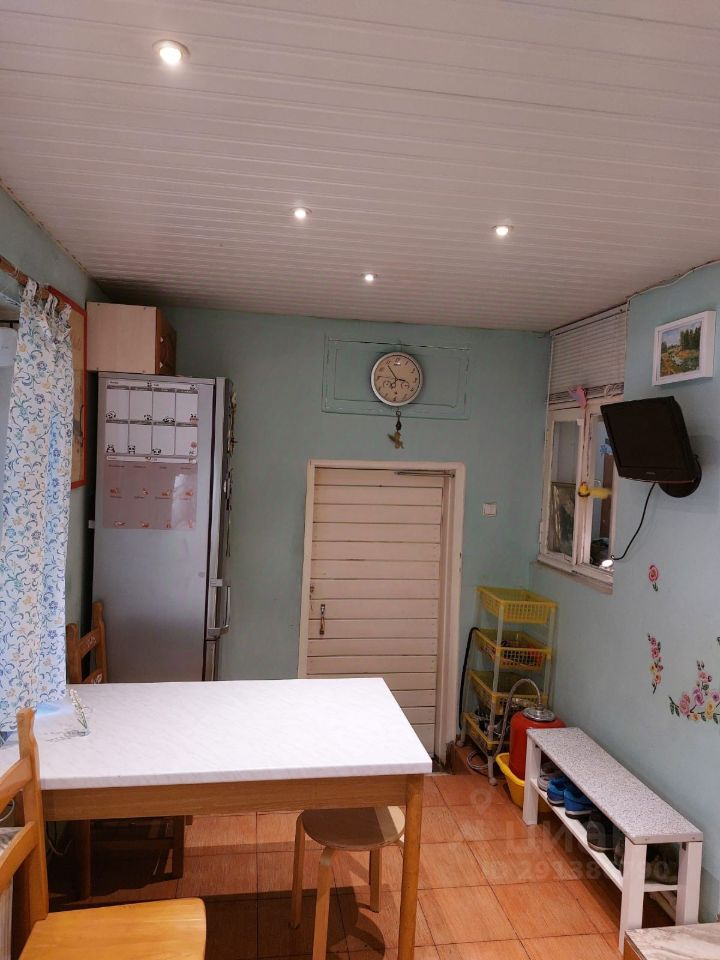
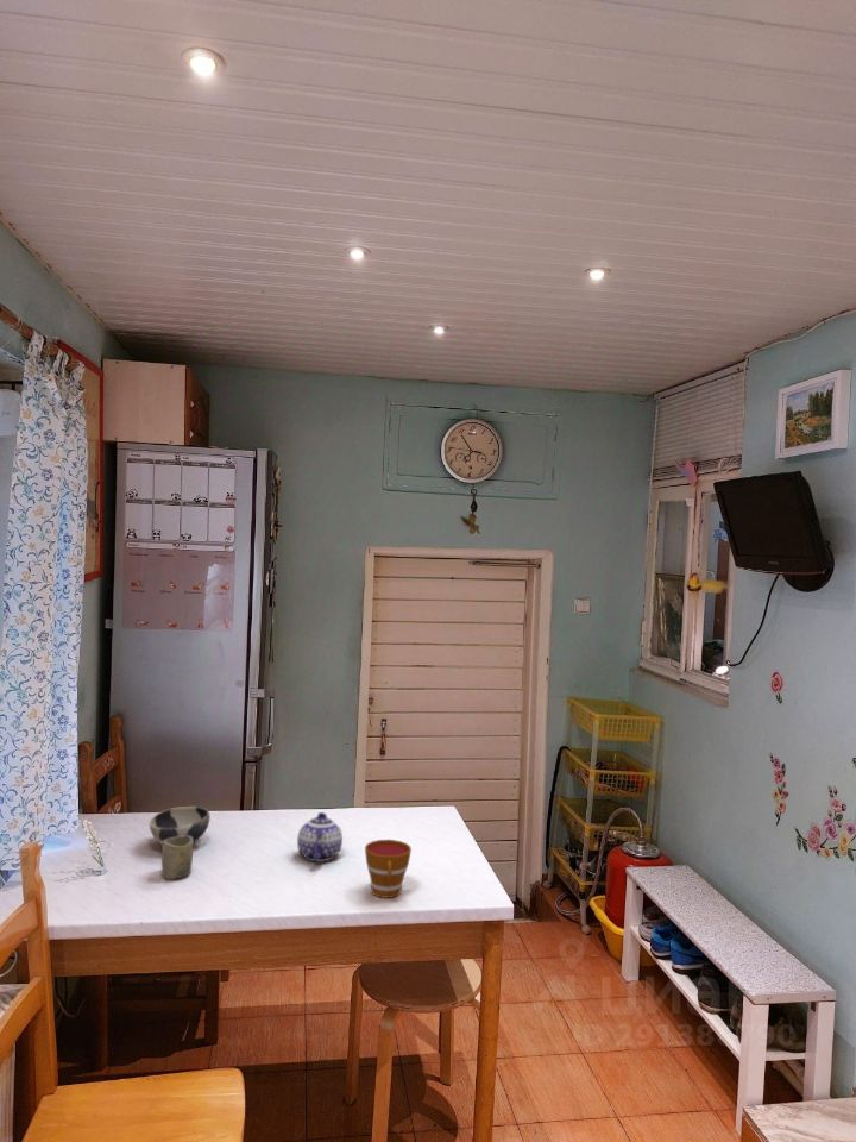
+ teapot [296,811,344,862]
+ cup [160,836,194,880]
+ bowl [149,805,212,846]
+ cup [364,839,413,899]
